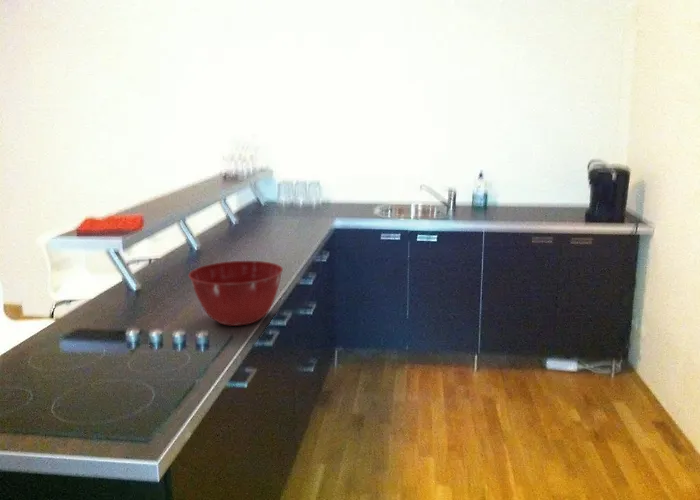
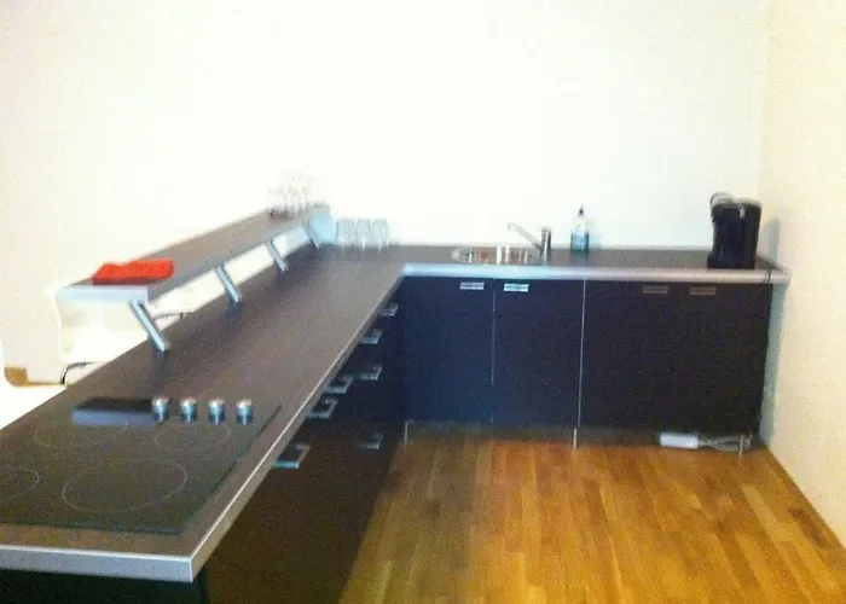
- mixing bowl [188,260,284,327]
